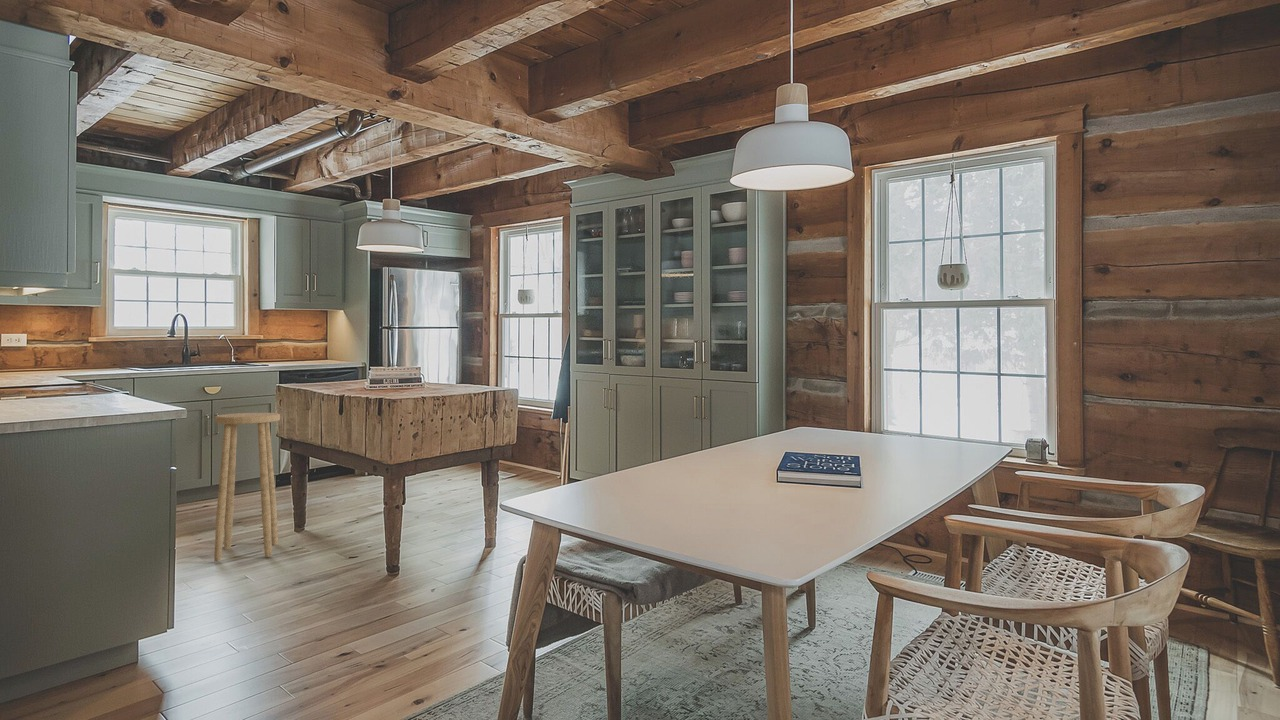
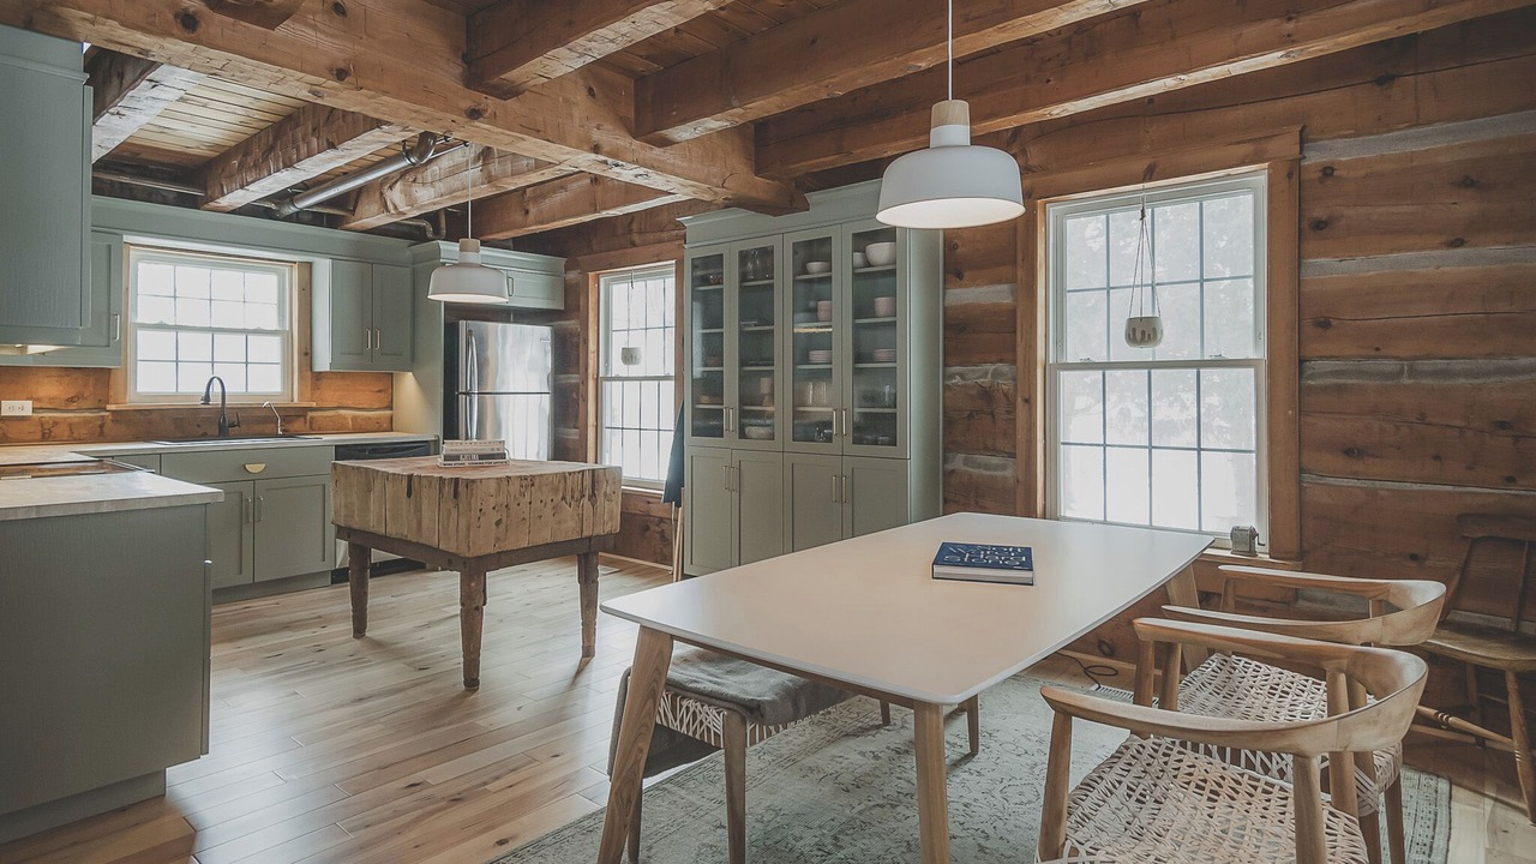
- stool [213,412,281,562]
